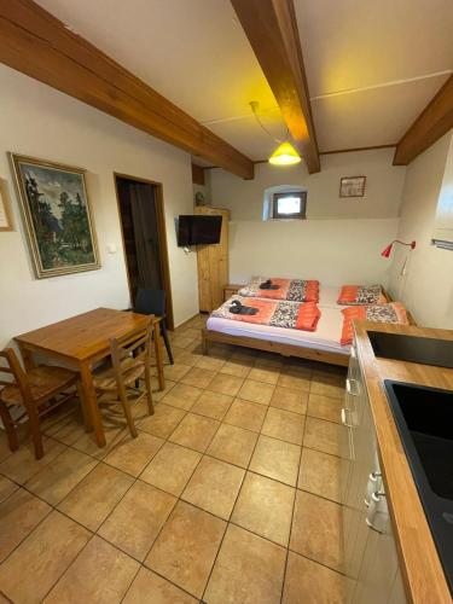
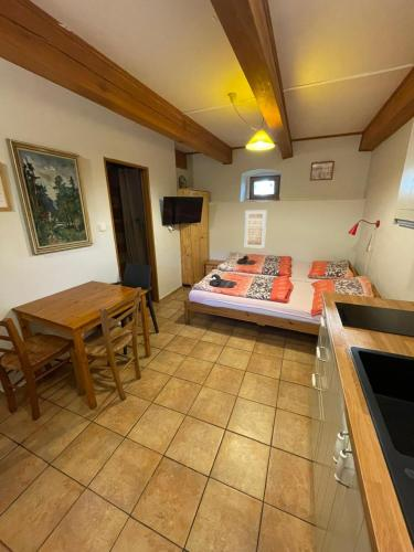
+ wall art [244,210,267,250]
